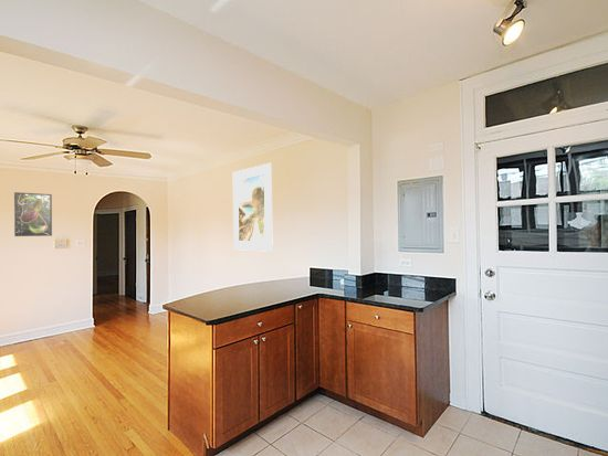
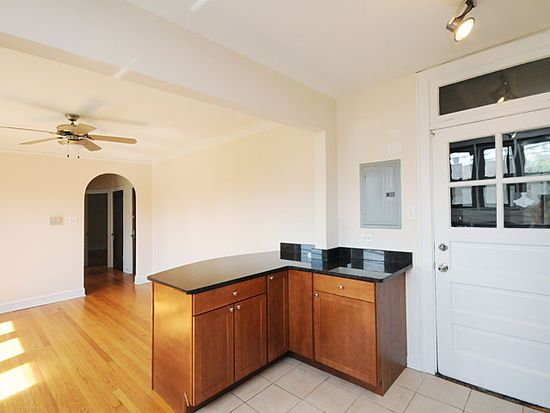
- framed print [13,191,53,237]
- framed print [232,162,274,253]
